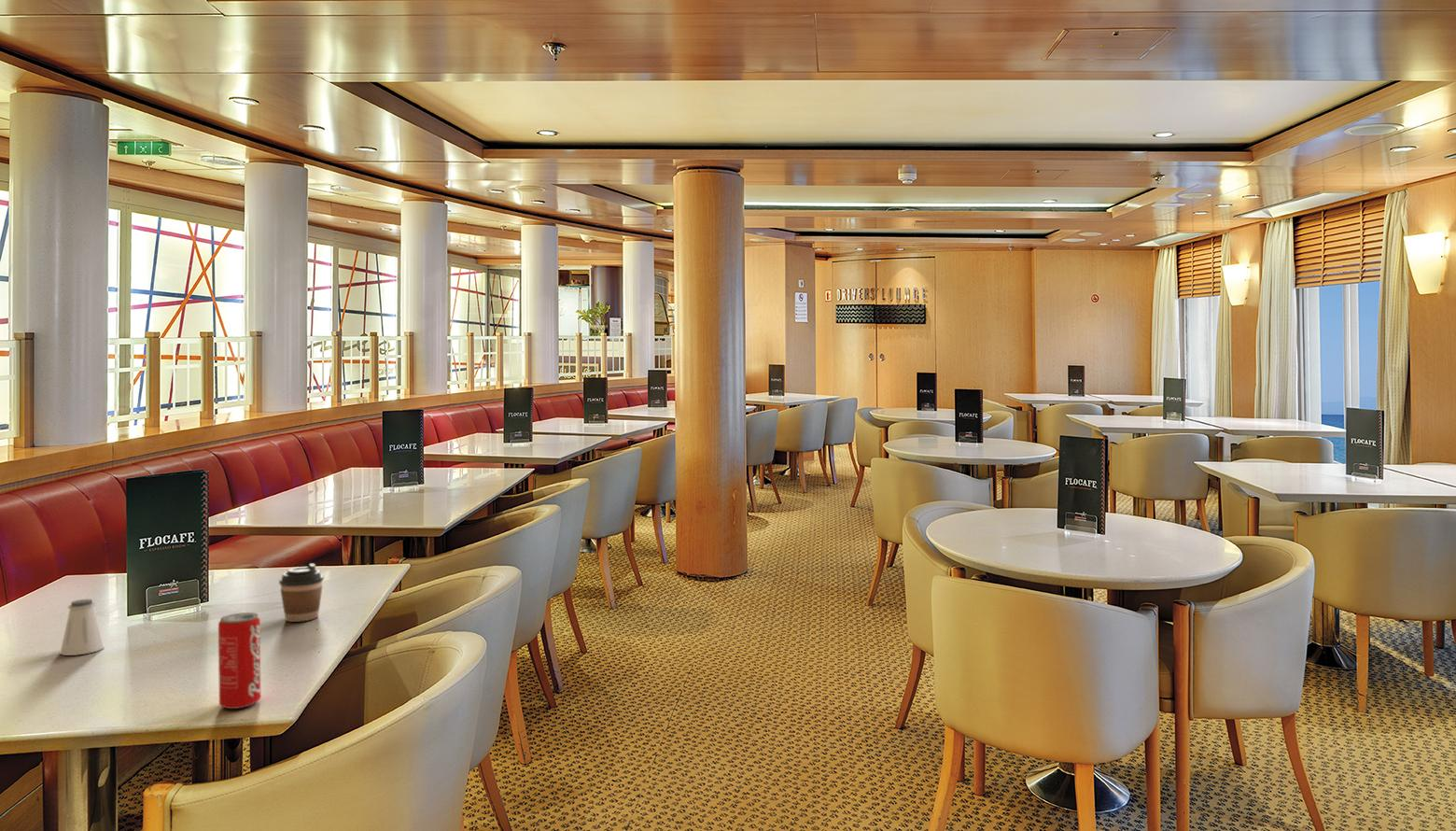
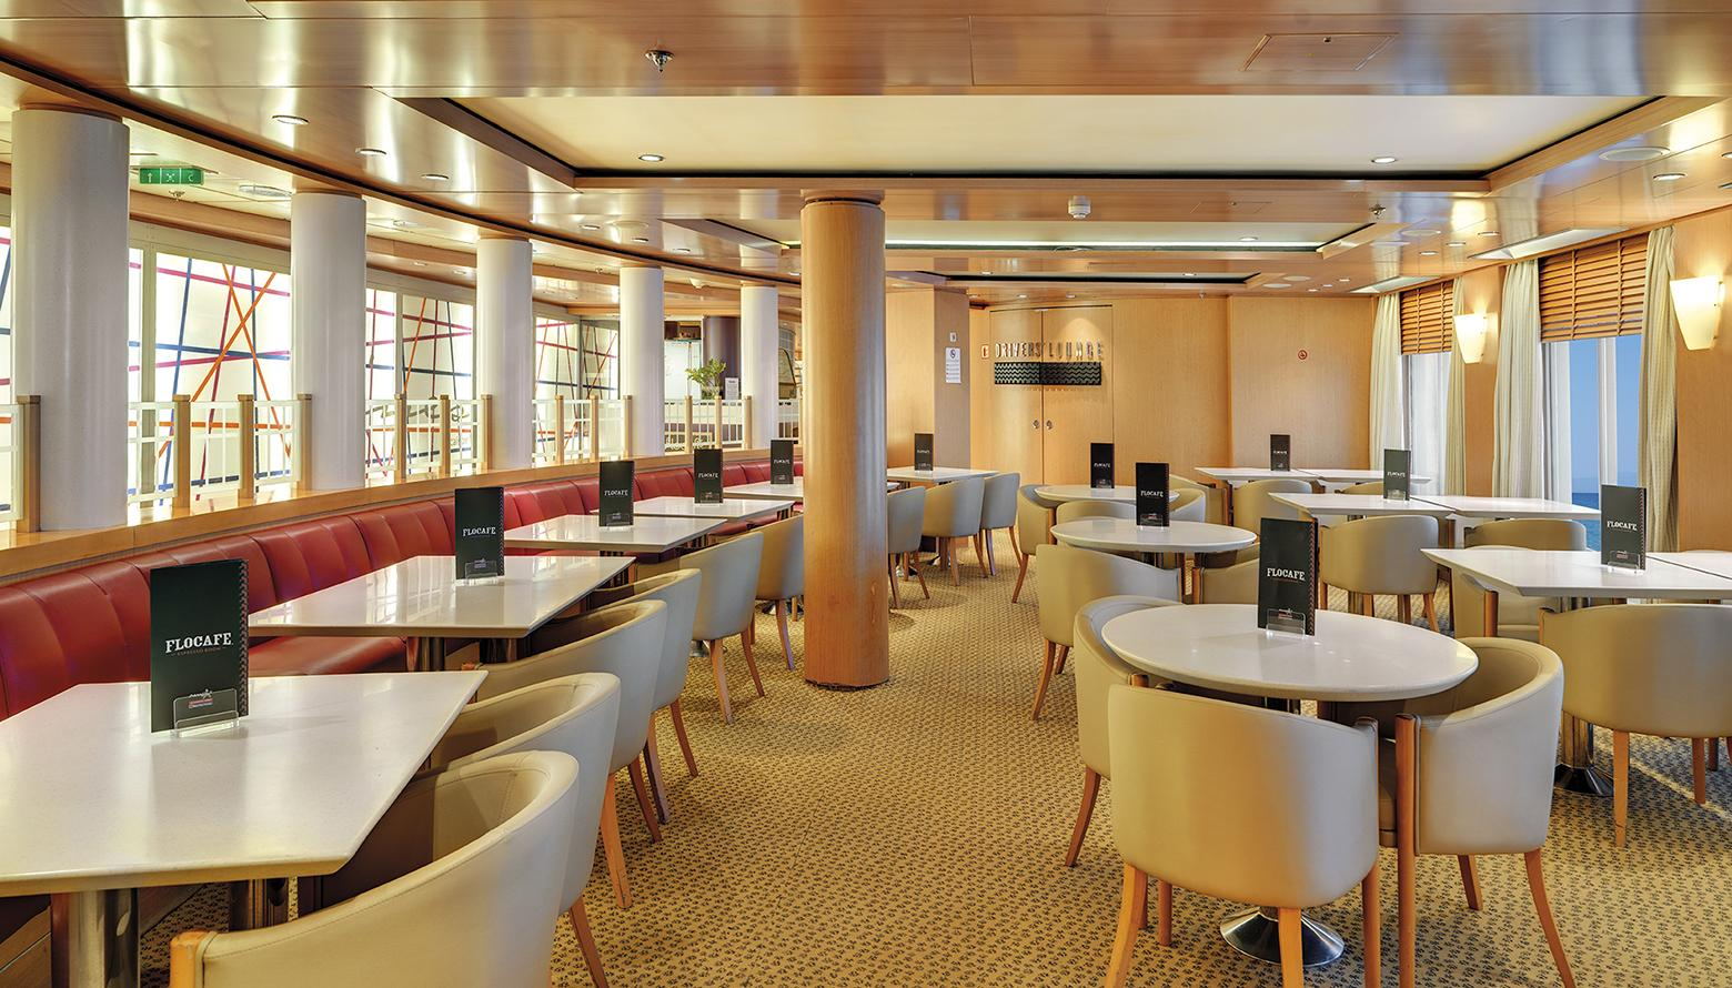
- coffee cup [278,563,325,623]
- beverage can [217,612,261,710]
- saltshaker [59,599,105,656]
